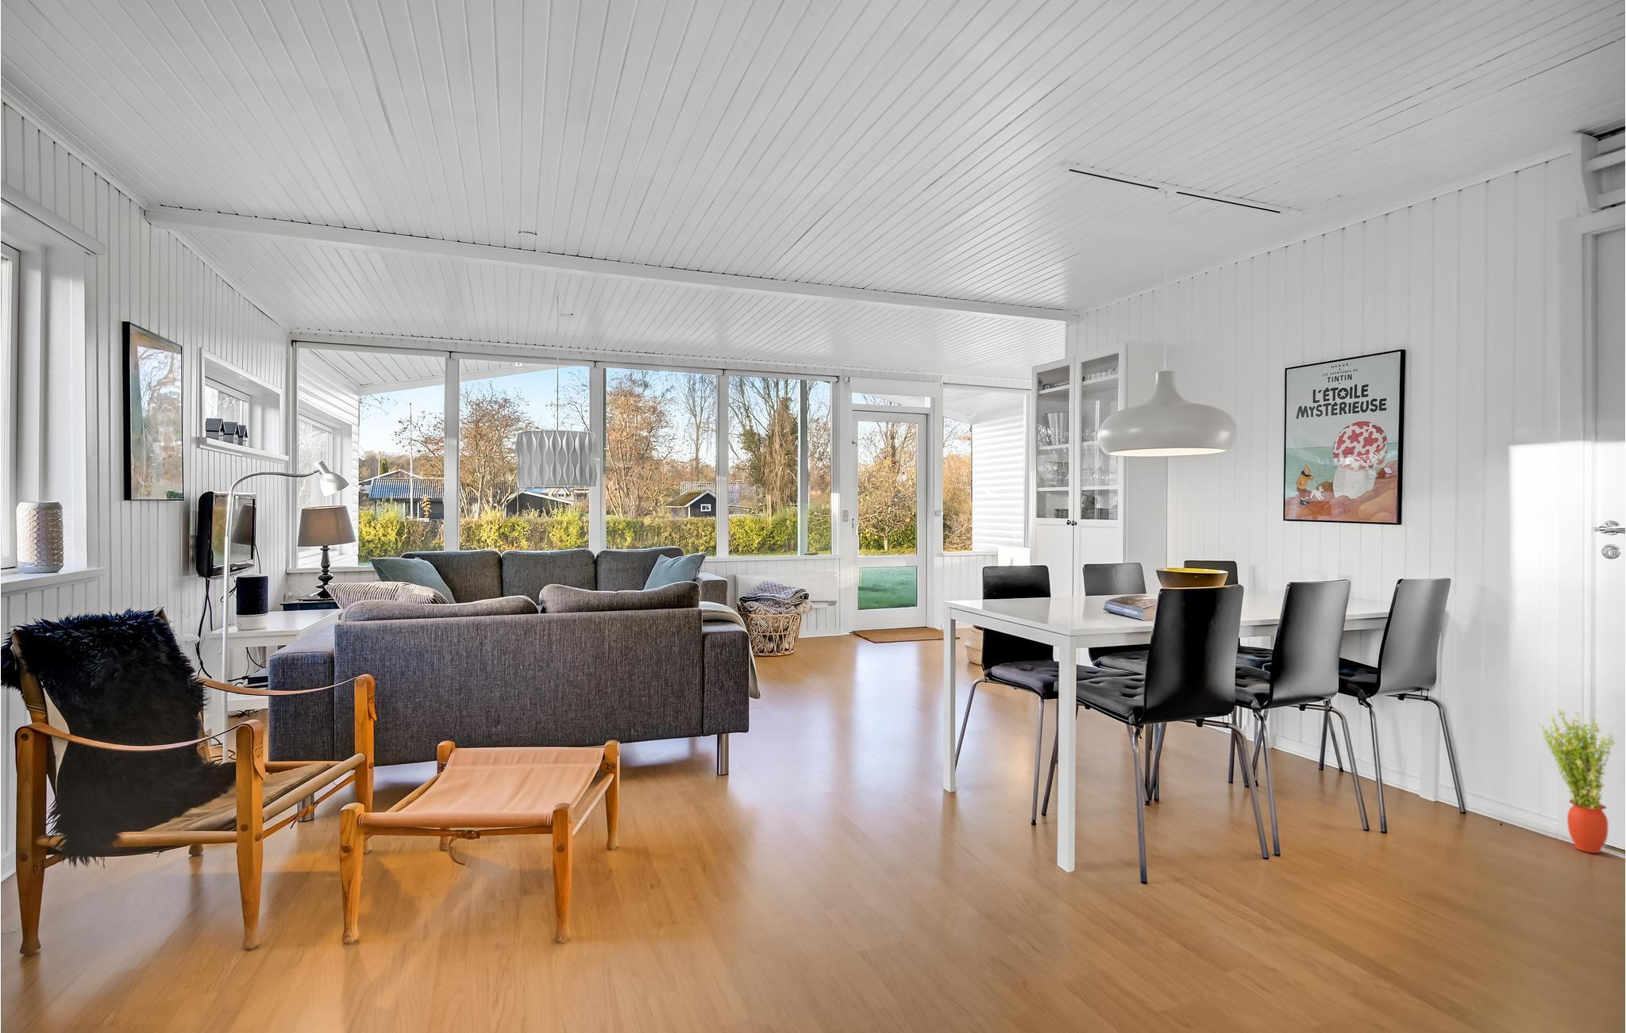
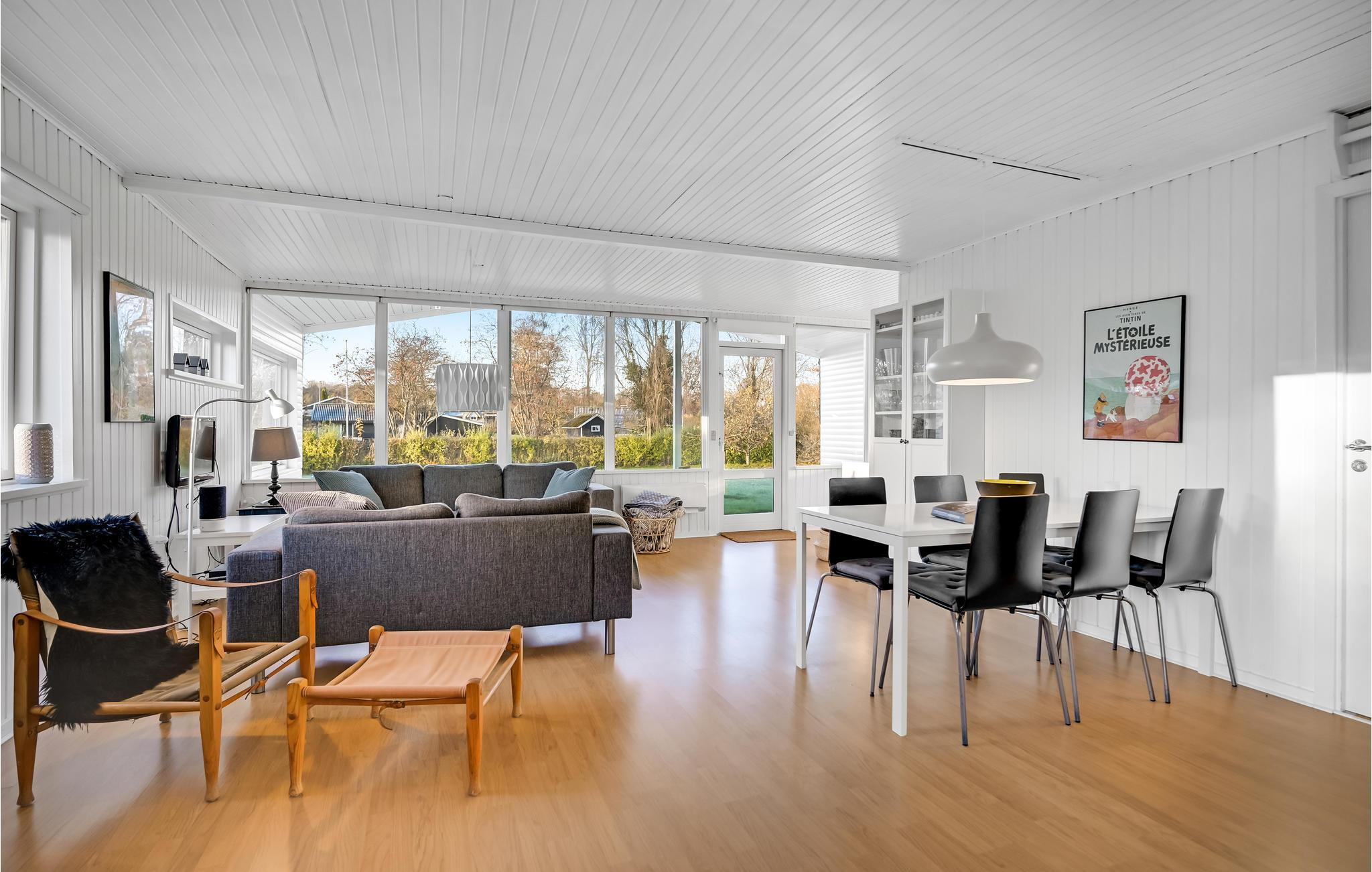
- potted plant [1537,708,1618,854]
